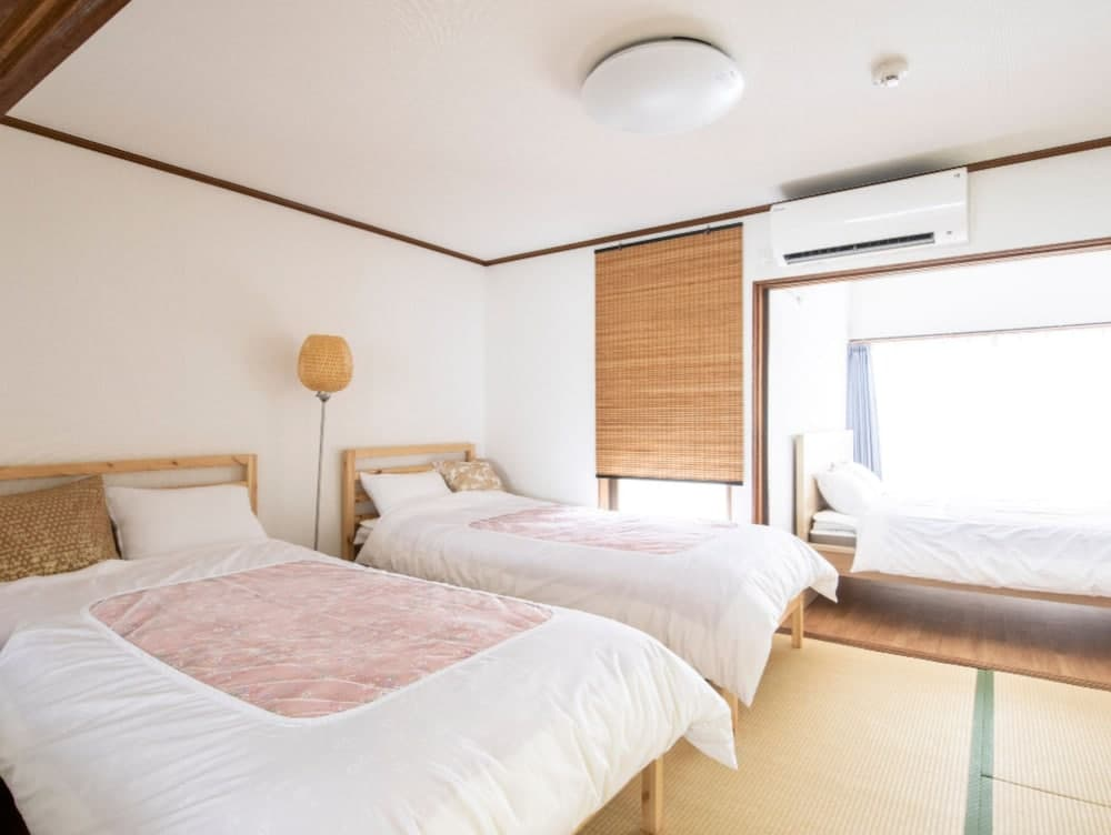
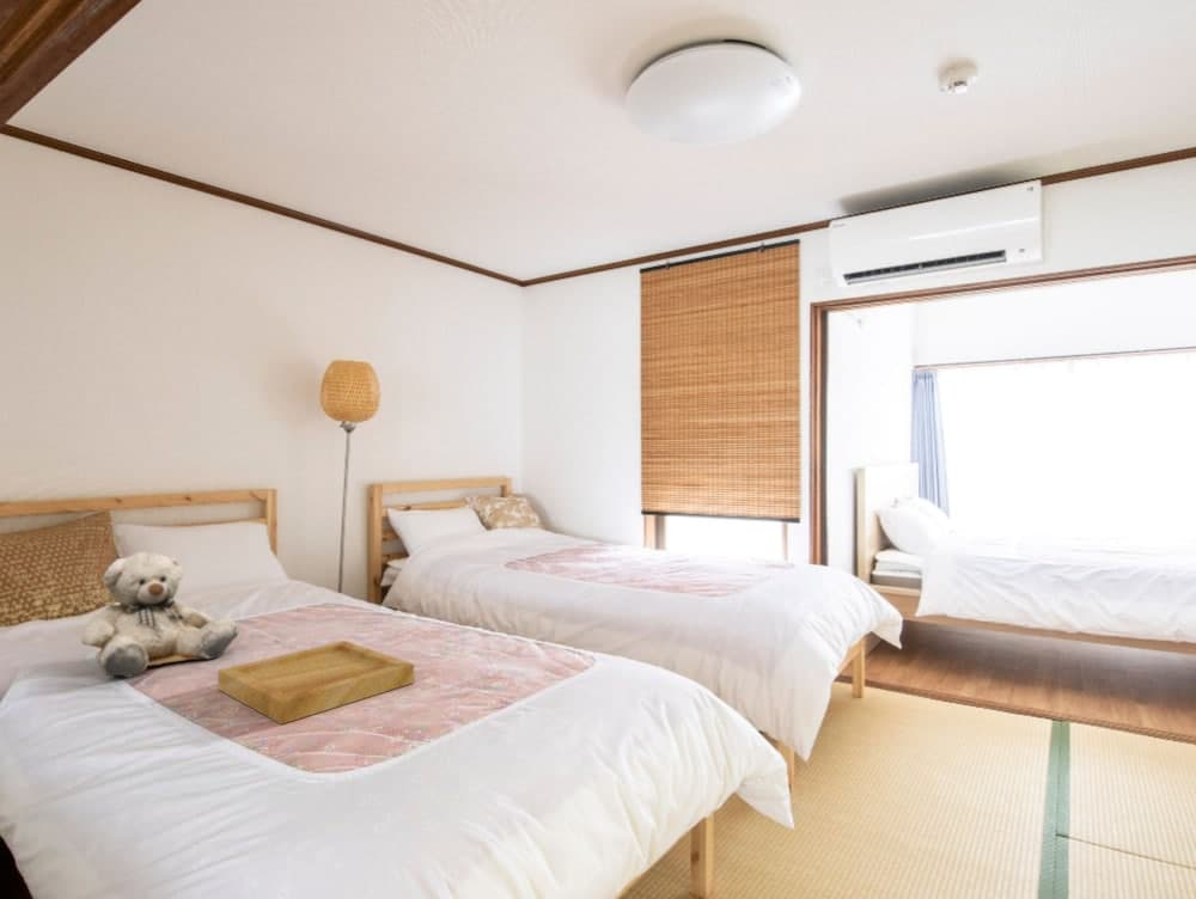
+ tray [216,640,415,726]
+ teddy bear [80,550,240,679]
